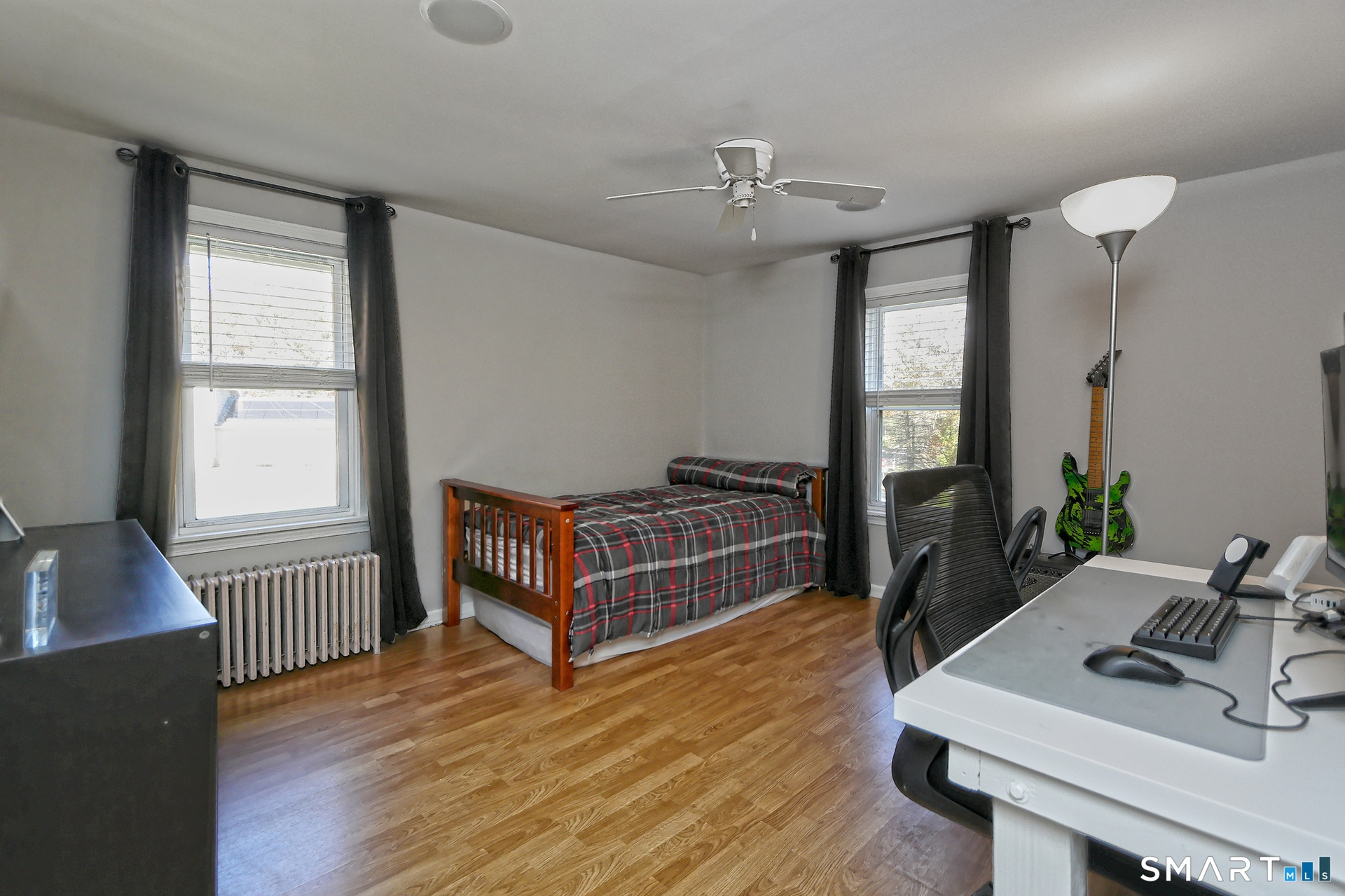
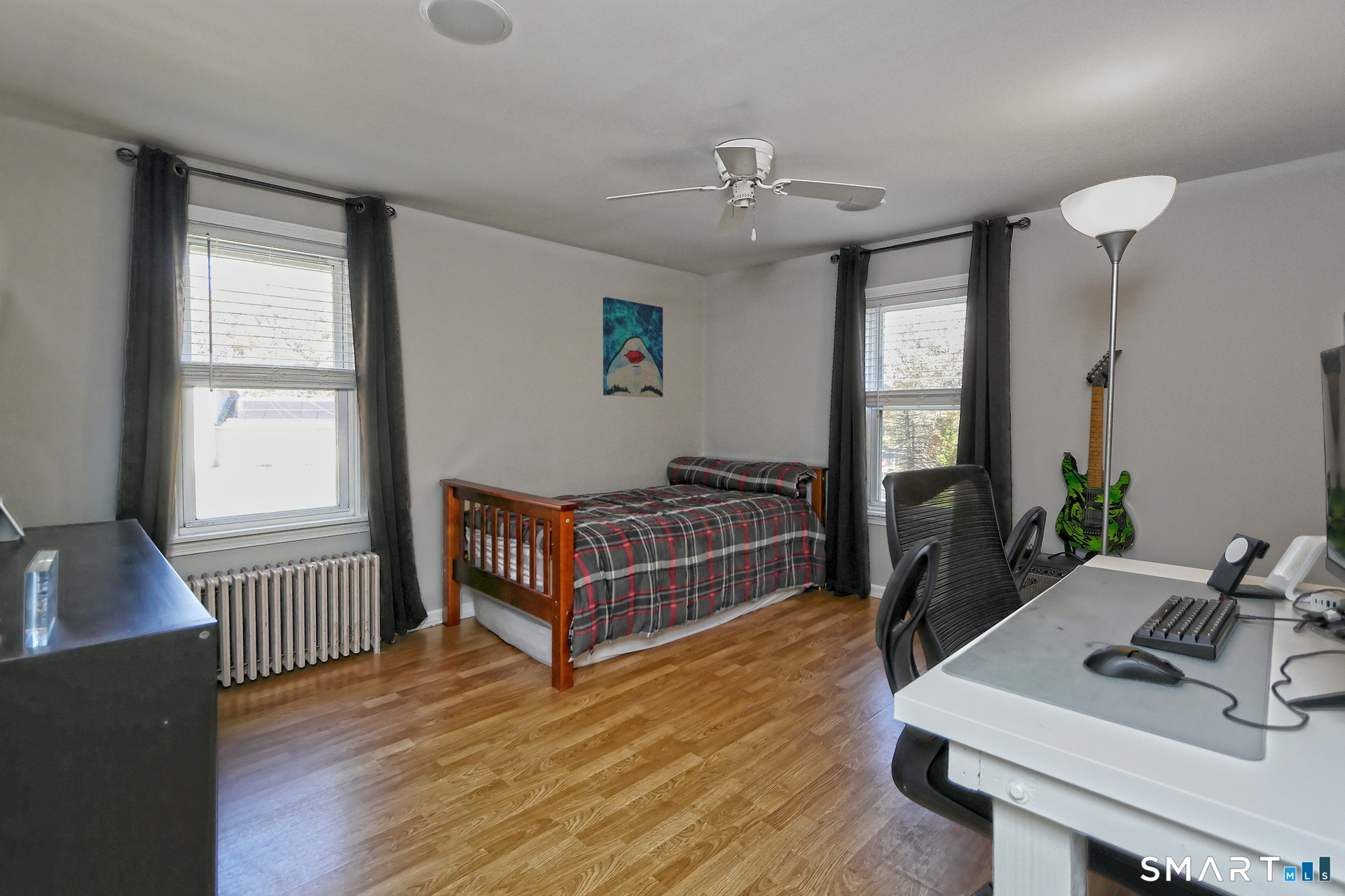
+ wall art [602,296,663,399]
